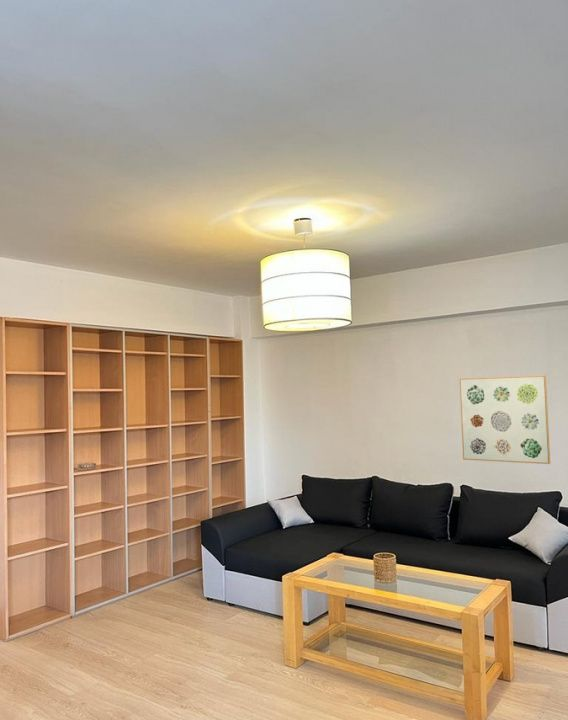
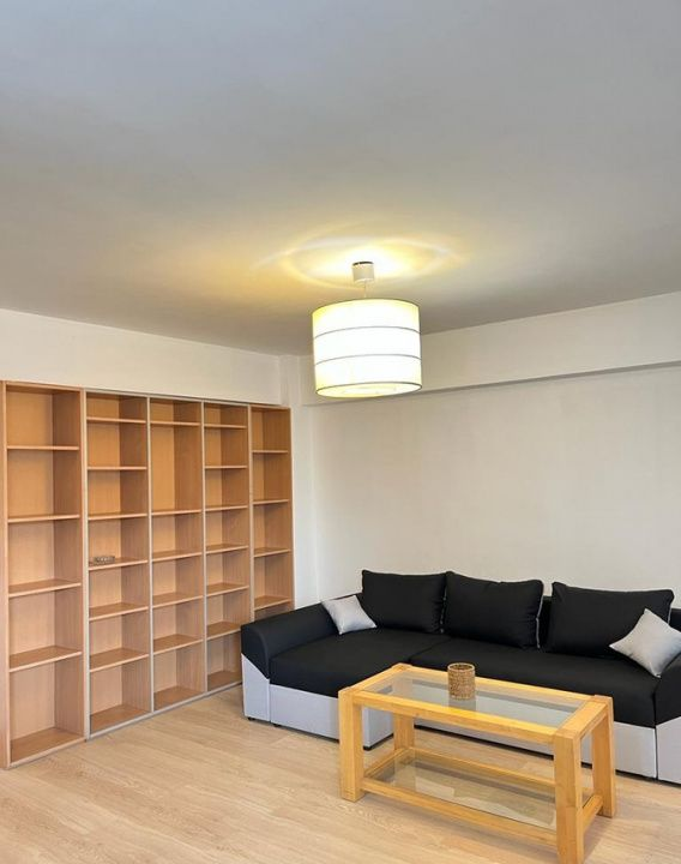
- wall art [458,374,551,465]
